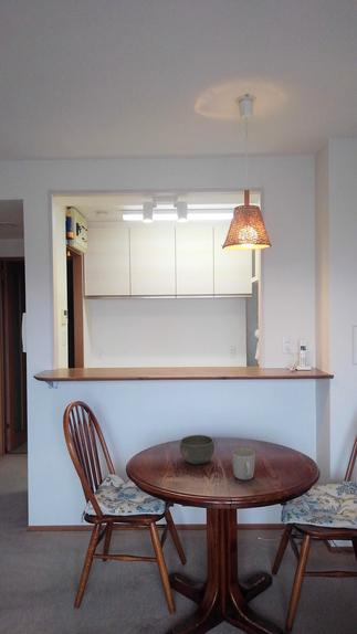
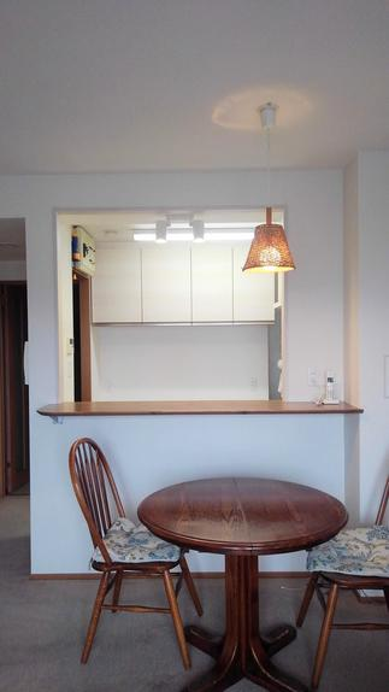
- mug [231,447,256,480]
- bowl [179,434,216,465]
